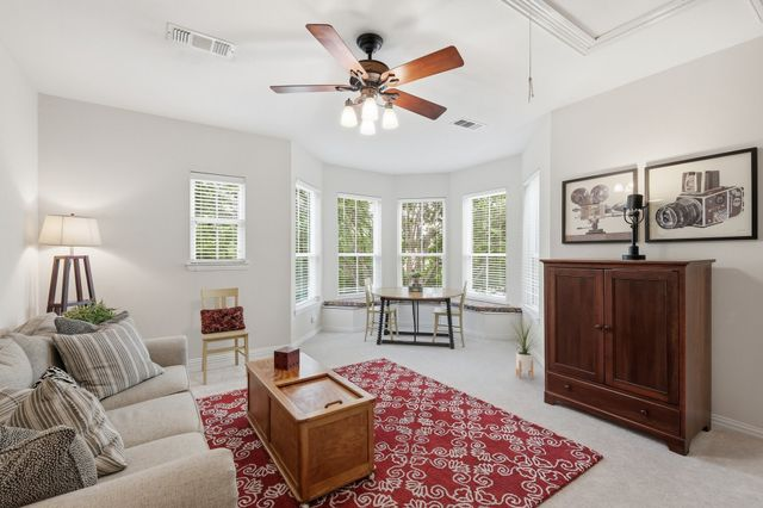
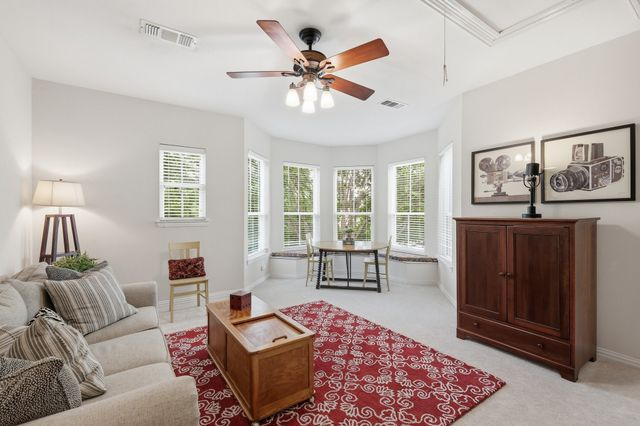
- house plant [509,318,541,380]
